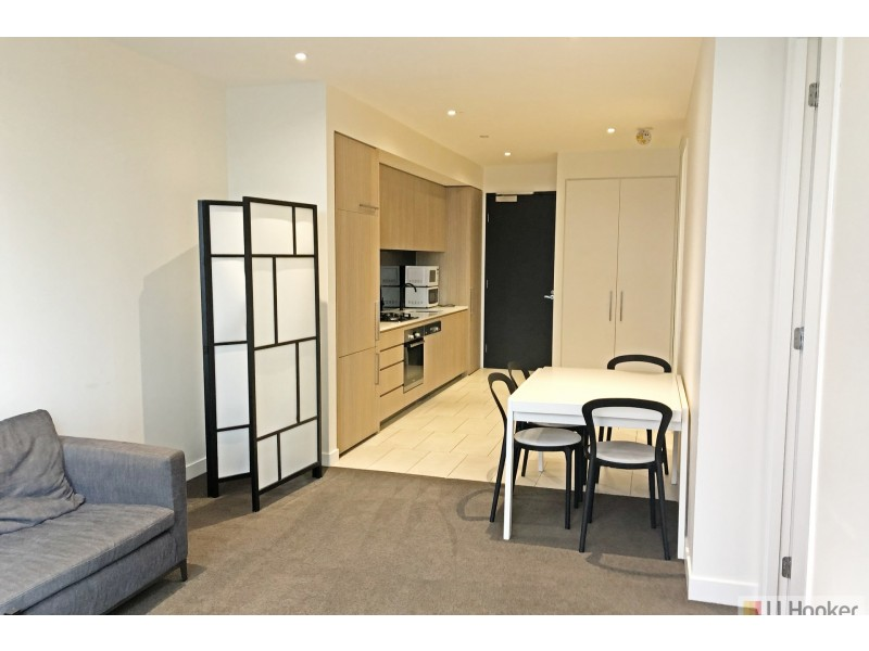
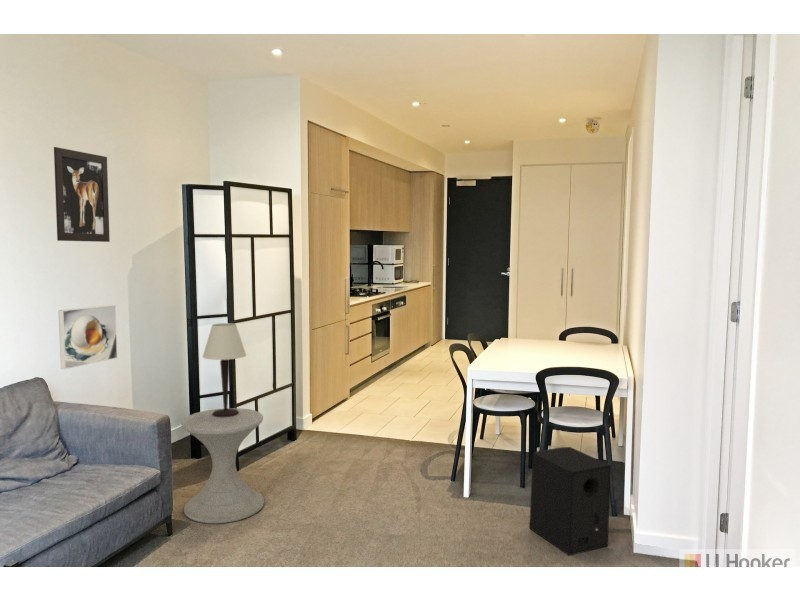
+ table lamp [202,322,247,417]
+ wall art [53,146,111,243]
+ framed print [58,304,118,370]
+ side table [180,407,265,524]
+ speaker [528,446,612,556]
